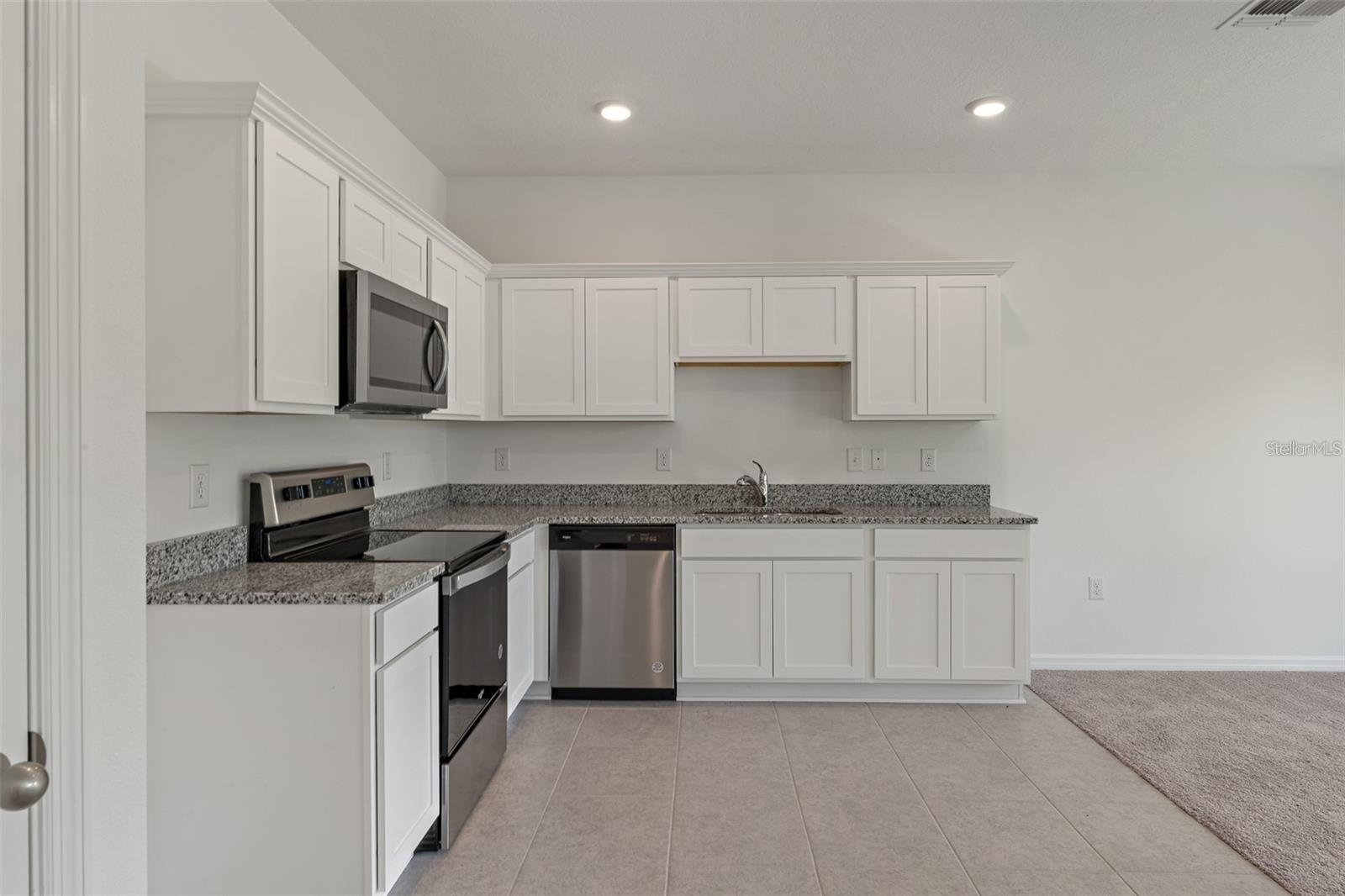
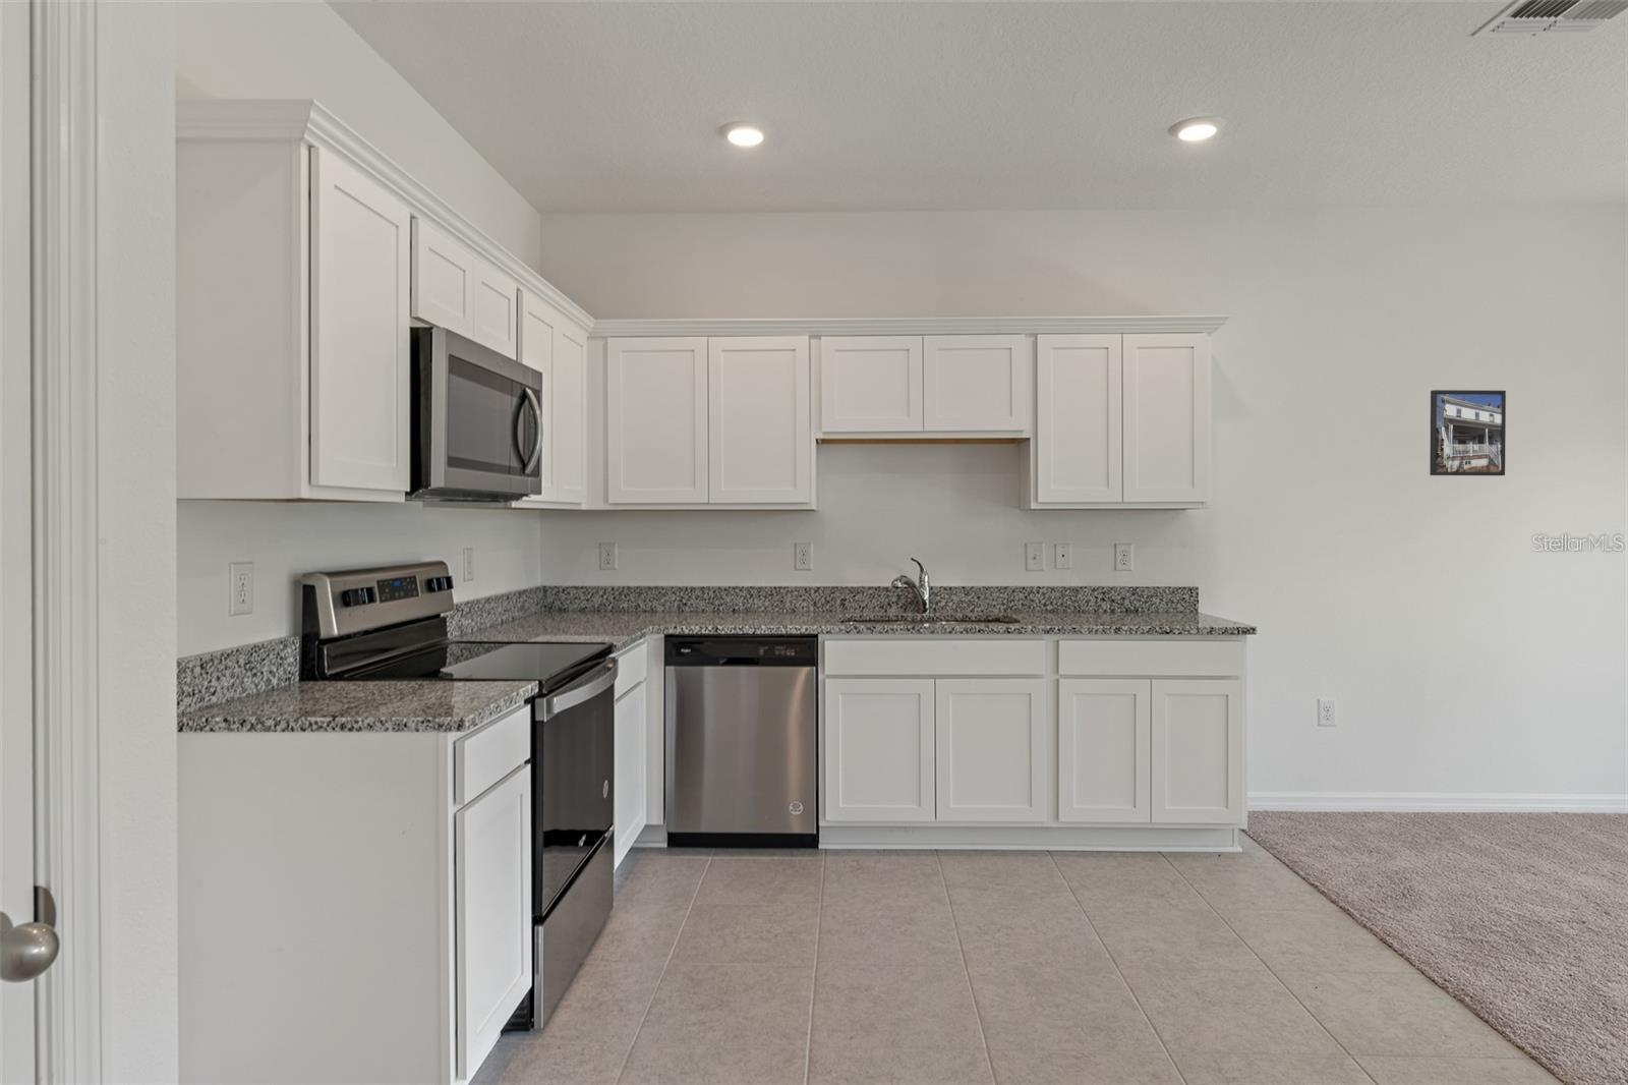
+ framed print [1428,389,1507,476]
